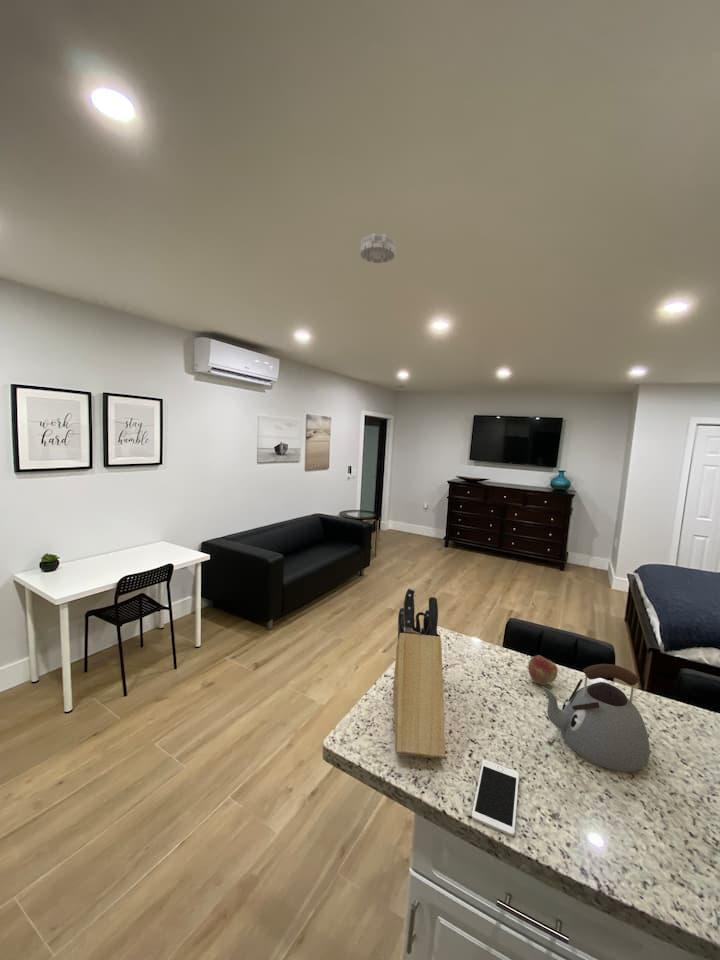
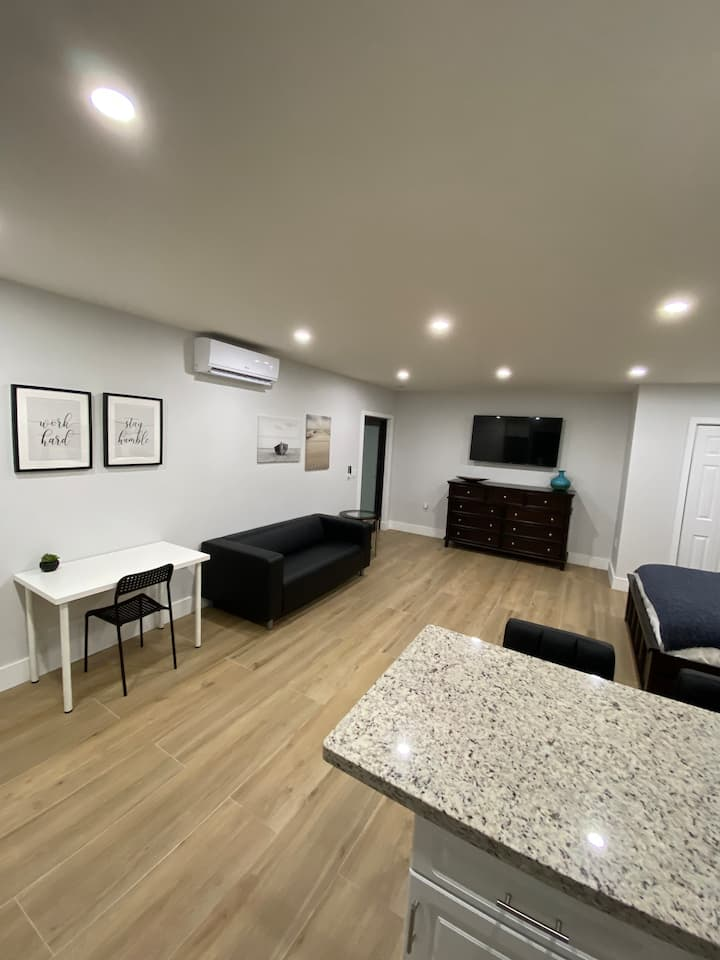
- fruit [527,654,559,686]
- kettle [540,663,651,773]
- knife block [392,587,446,760]
- smoke detector [359,233,396,264]
- cell phone [471,759,520,837]
